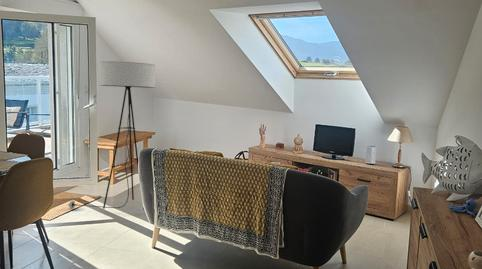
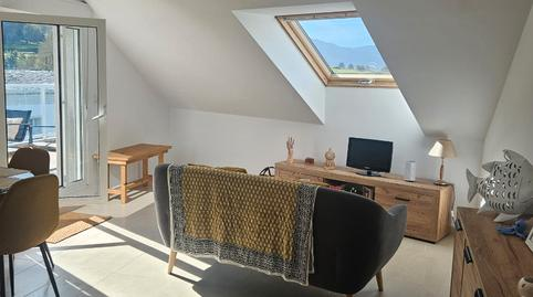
- floor lamp [66,61,156,211]
